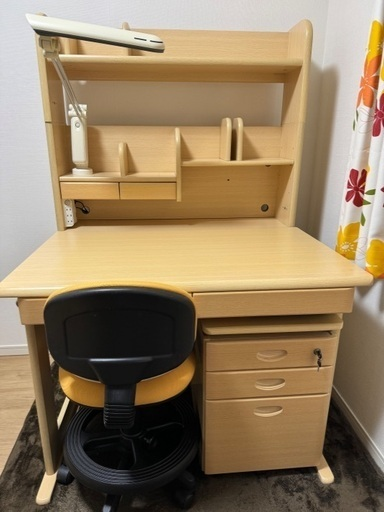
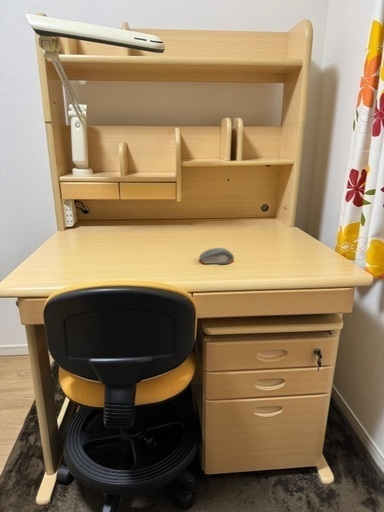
+ computer mouse [198,247,235,265]
